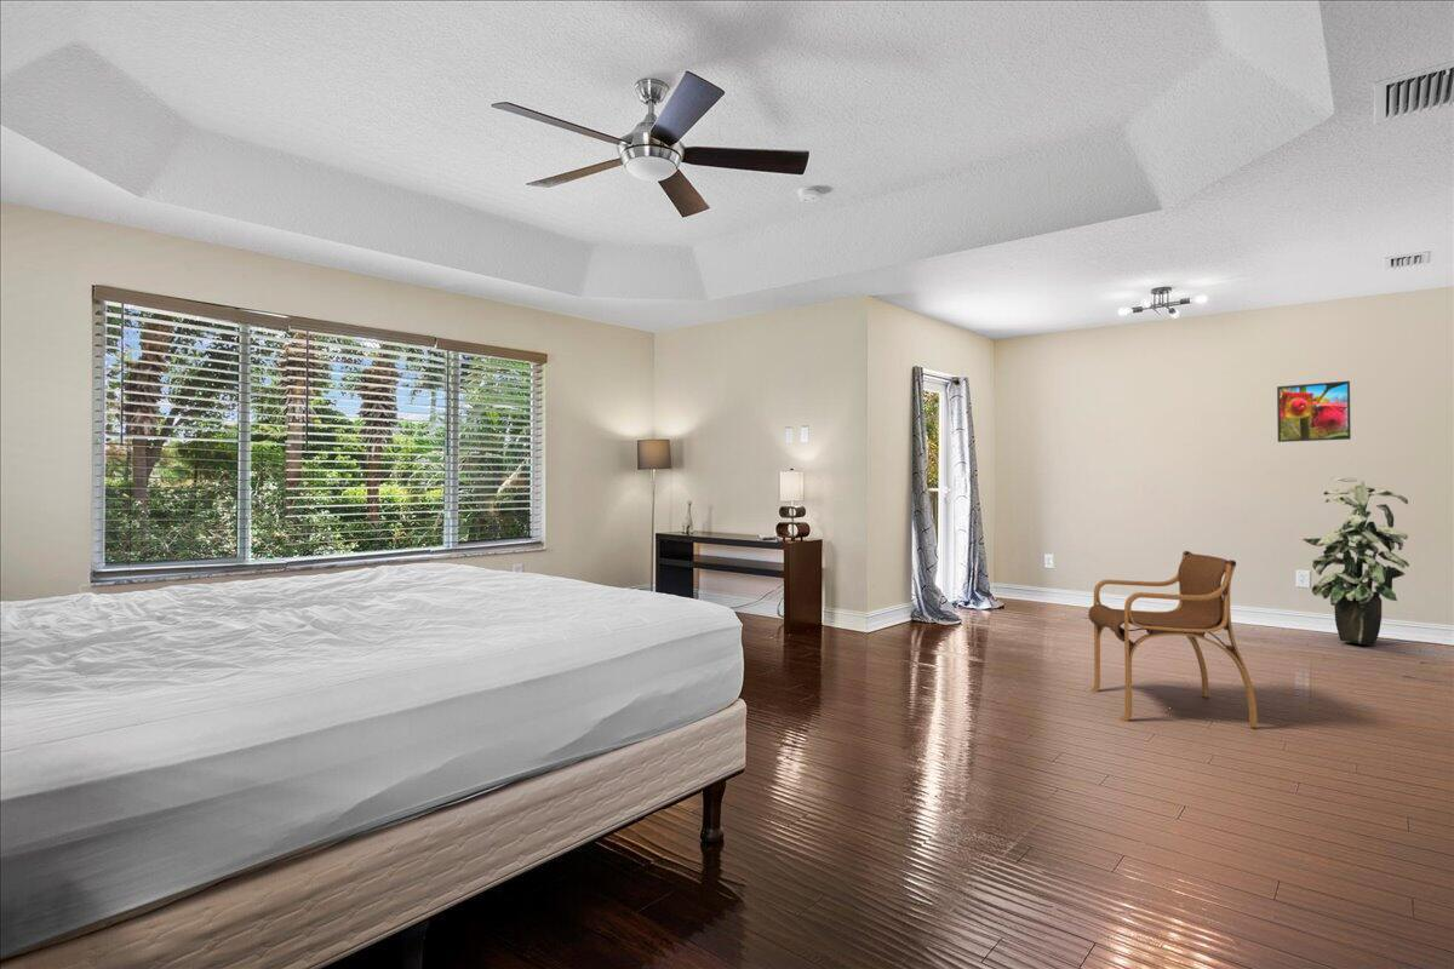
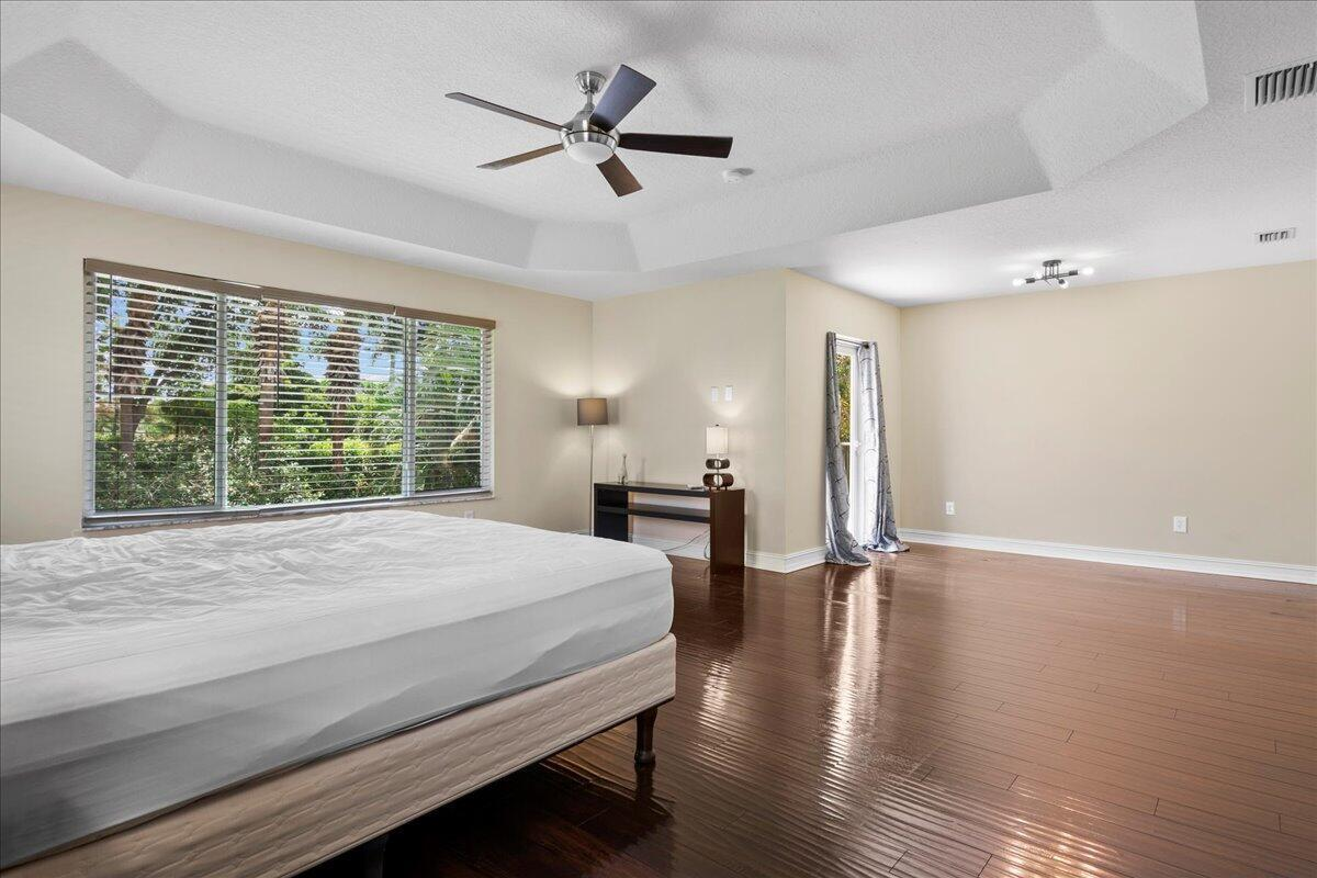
- armchair [1087,550,1259,728]
- indoor plant [1301,476,1410,646]
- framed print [1276,379,1352,443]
